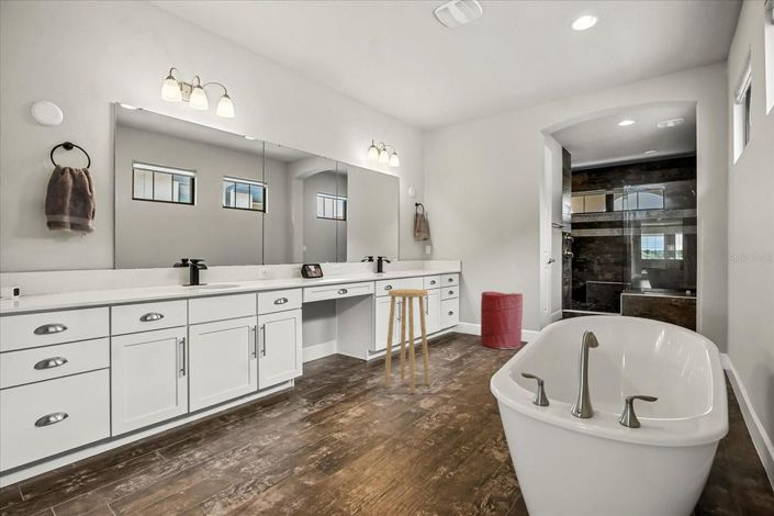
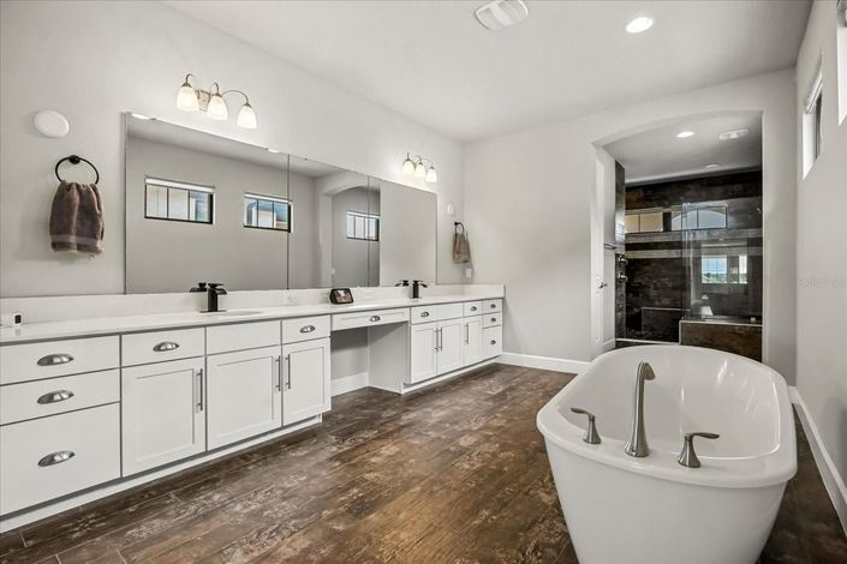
- laundry hamper [480,290,524,350]
- stool [383,288,430,395]
